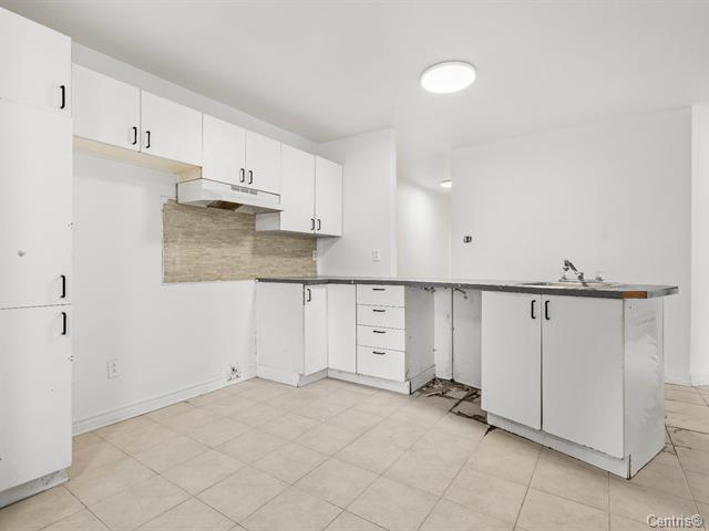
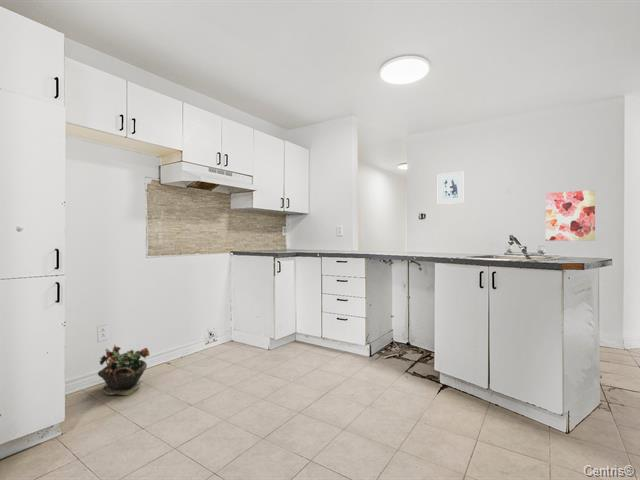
+ wall art [545,189,596,242]
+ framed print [437,171,464,205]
+ potted plant [97,343,151,396]
